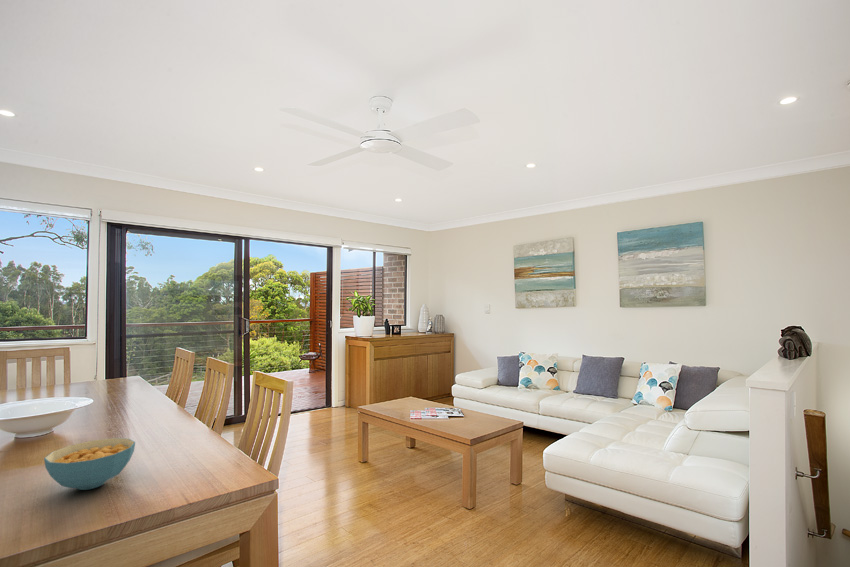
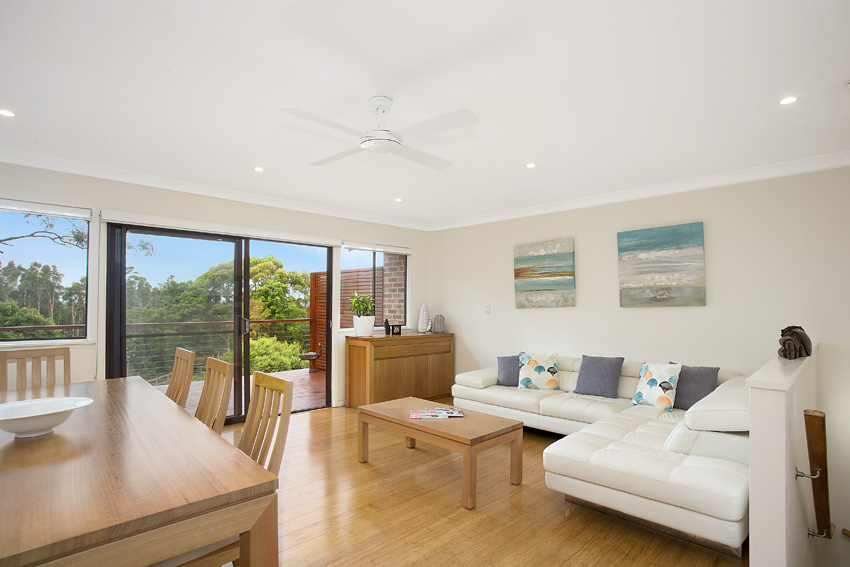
- cereal bowl [43,437,136,491]
